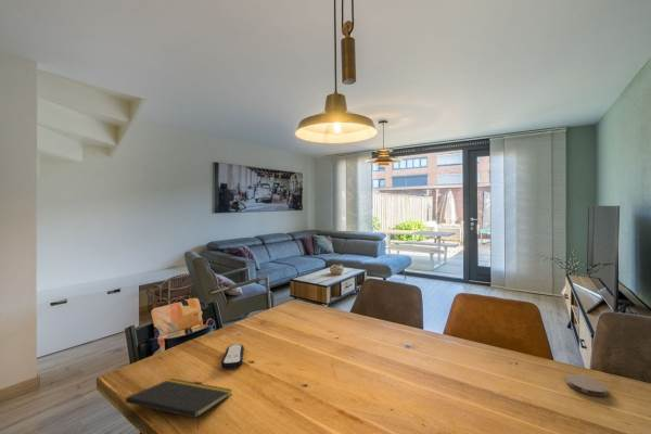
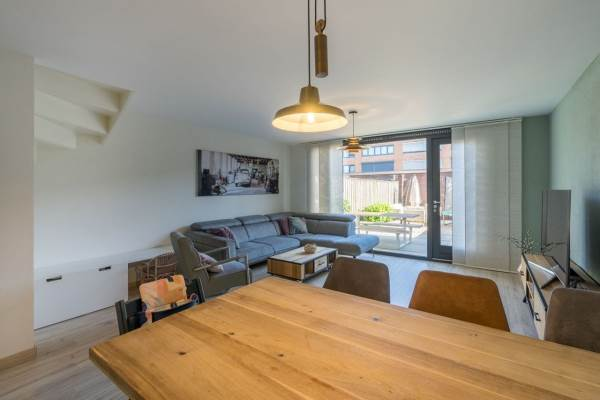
- remote control [220,343,245,370]
- coaster [565,373,610,397]
- notepad [125,378,233,432]
